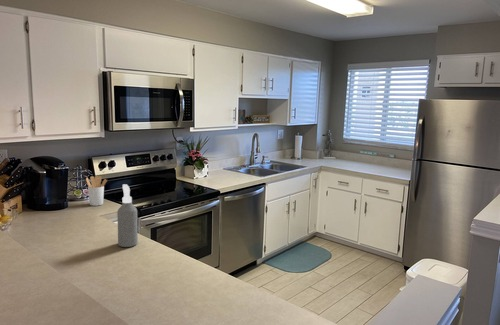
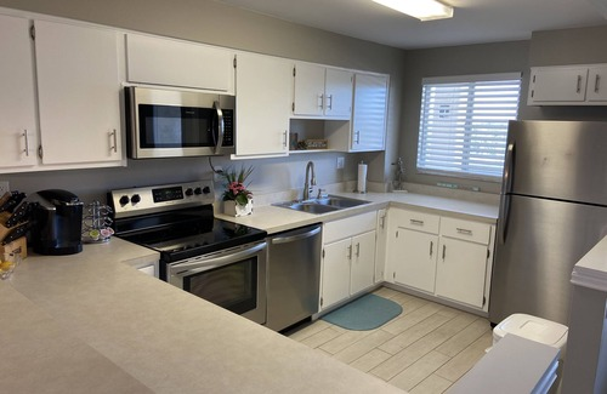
- spray bottle [116,183,139,248]
- utensil holder [85,175,108,207]
